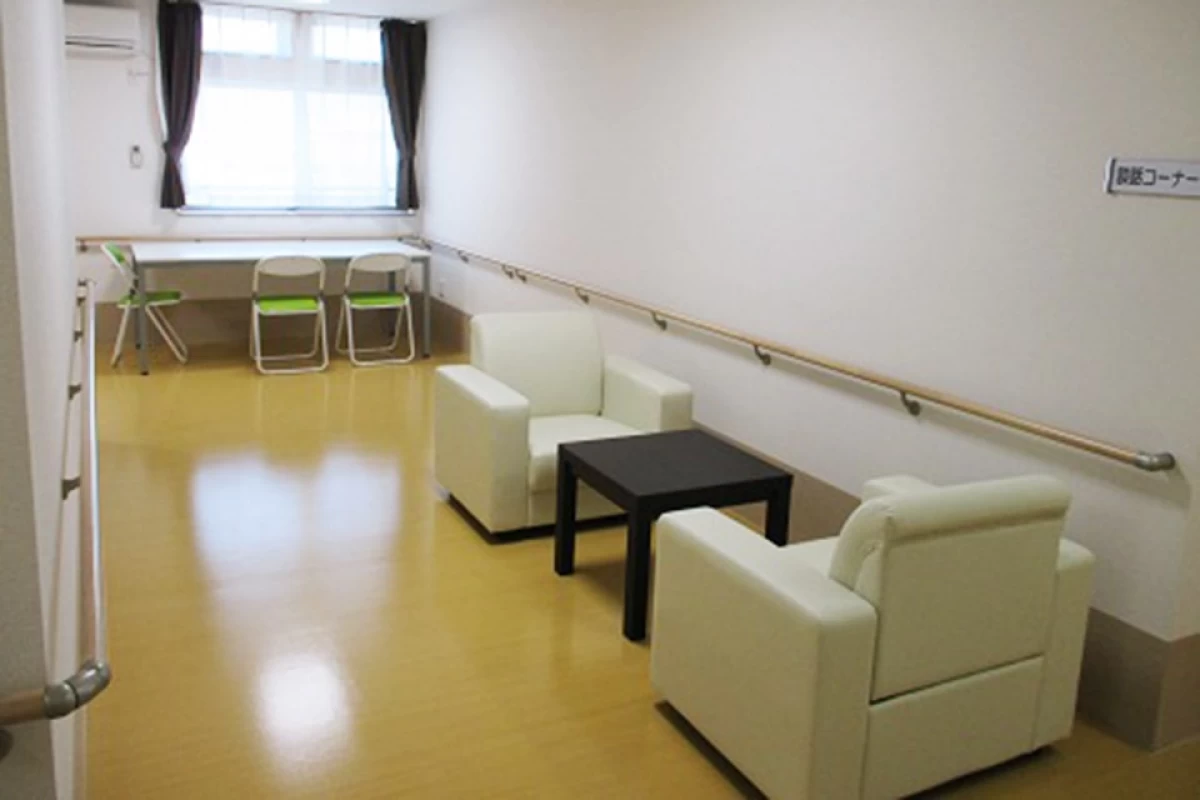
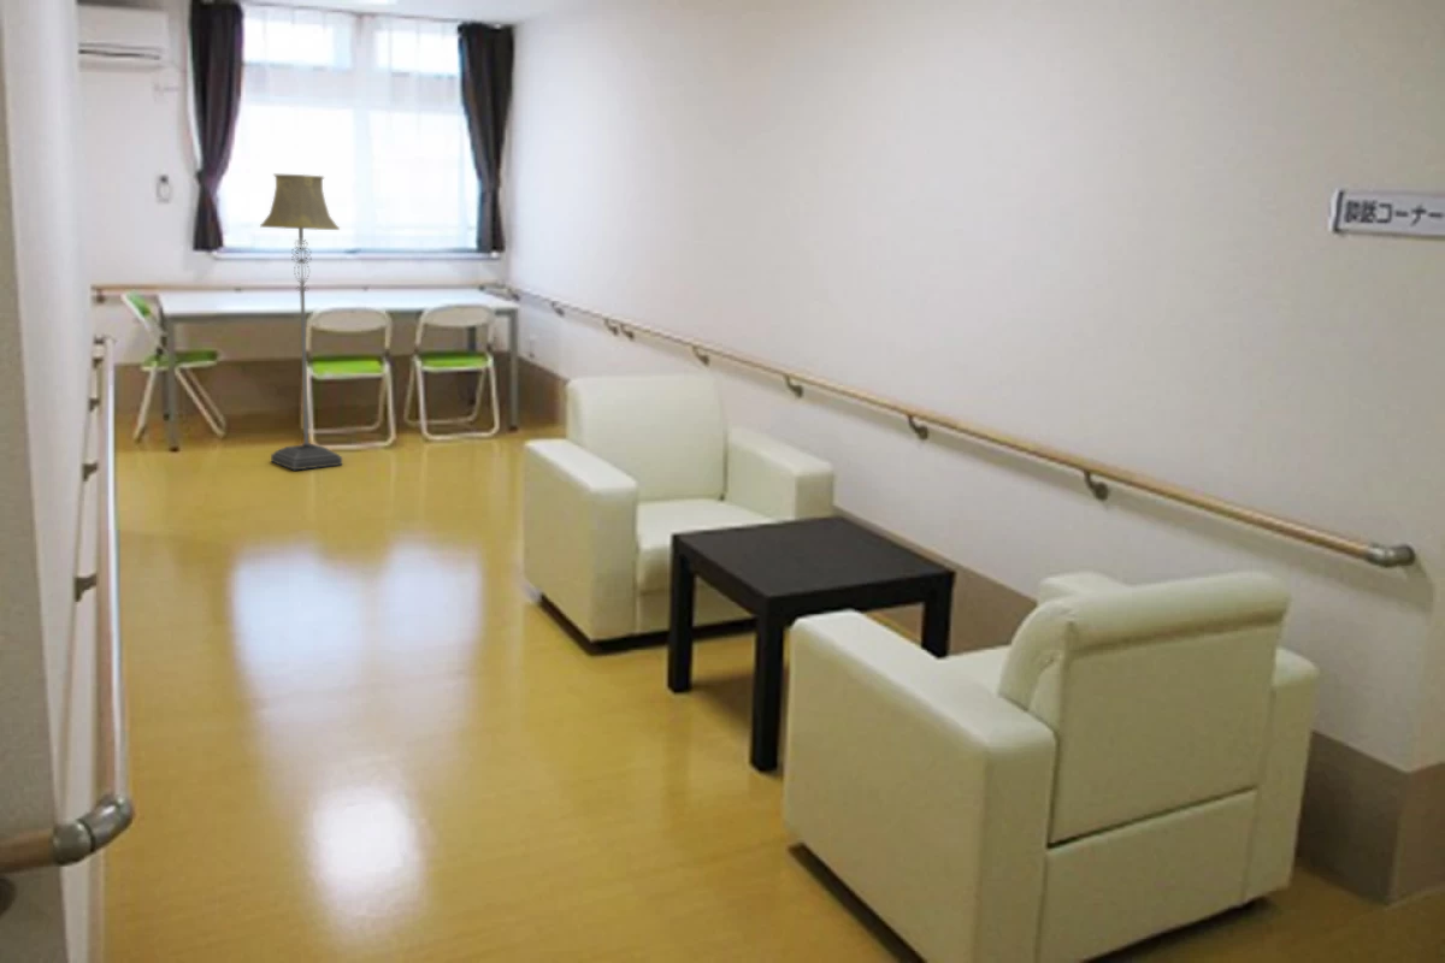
+ floor lamp [259,173,343,471]
